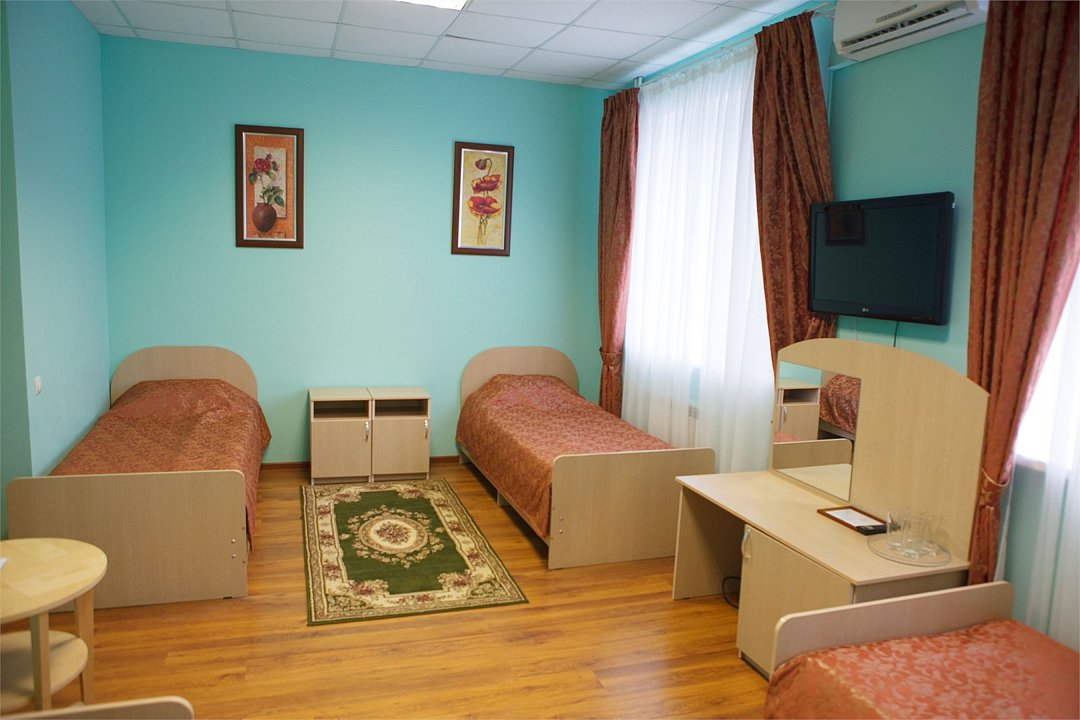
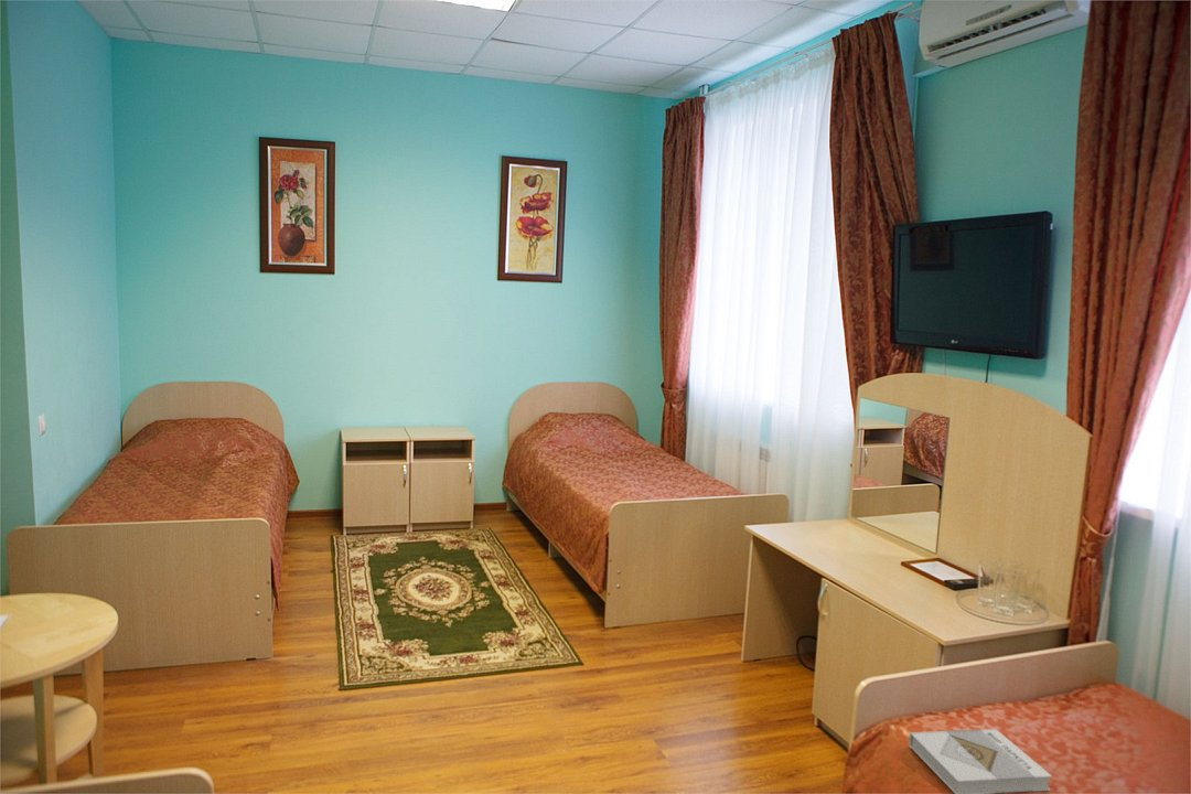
+ book [908,728,1053,794]
